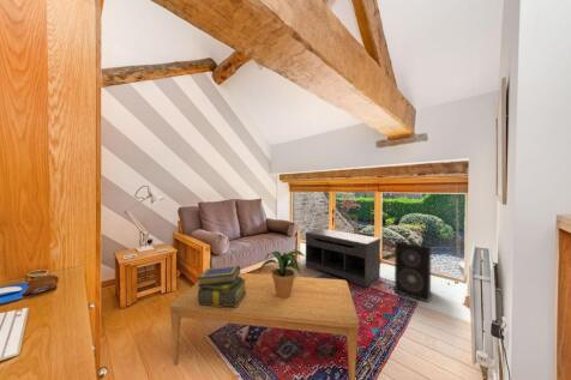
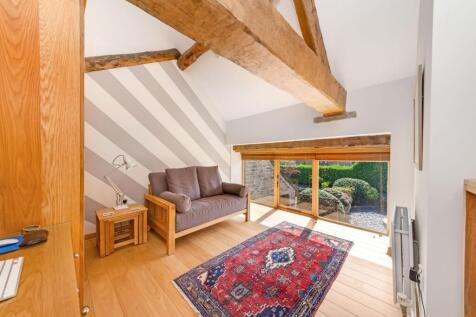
- bench [305,228,381,288]
- stack of books [196,265,247,307]
- coffee table [169,272,360,380]
- potted plant [258,249,306,298]
- speaker [393,240,432,303]
